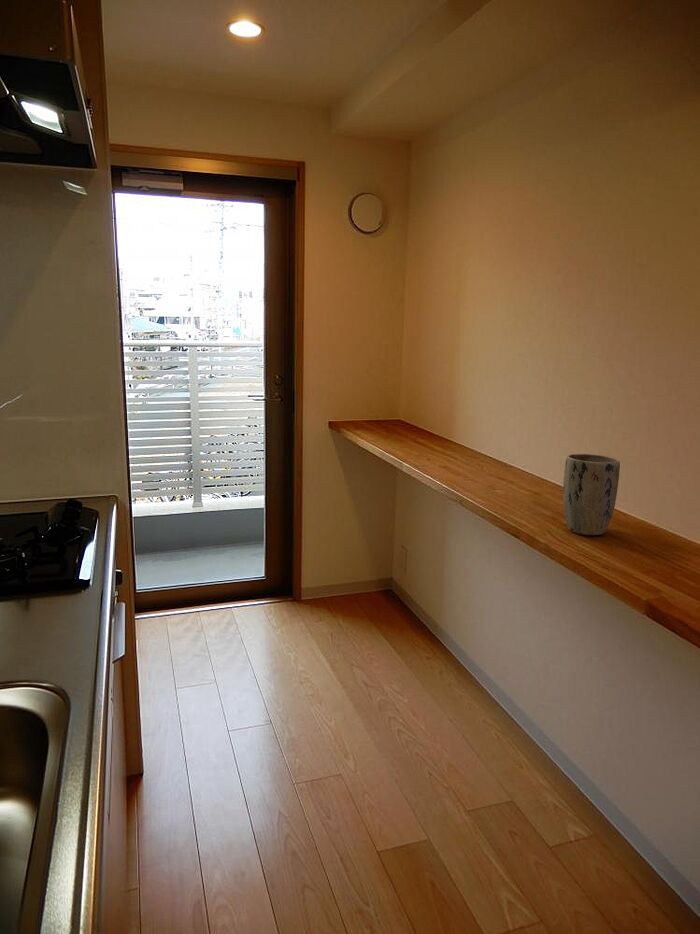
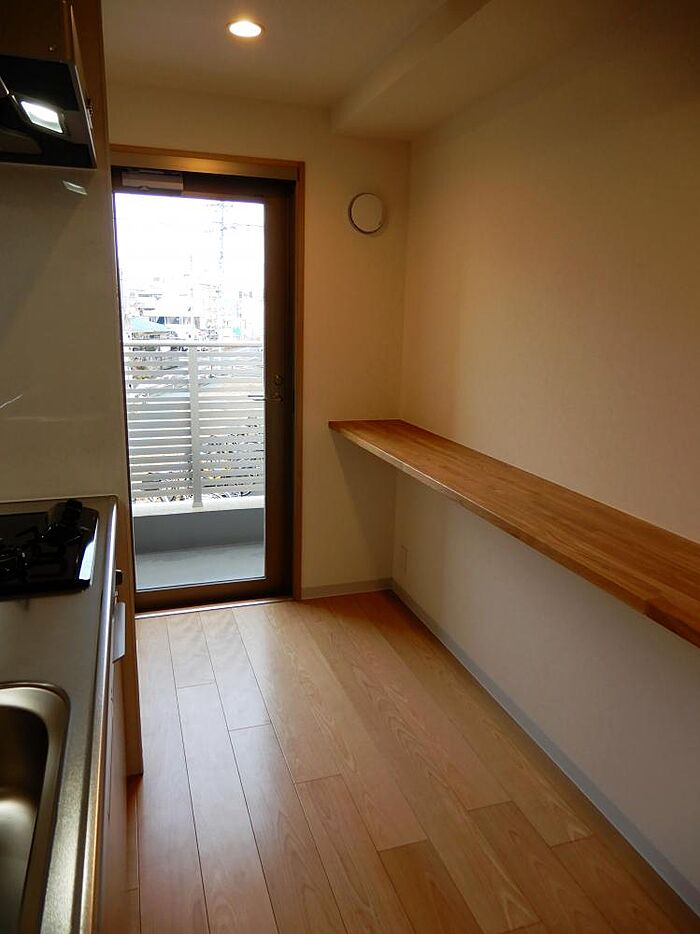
- plant pot [562,453,621,536]
